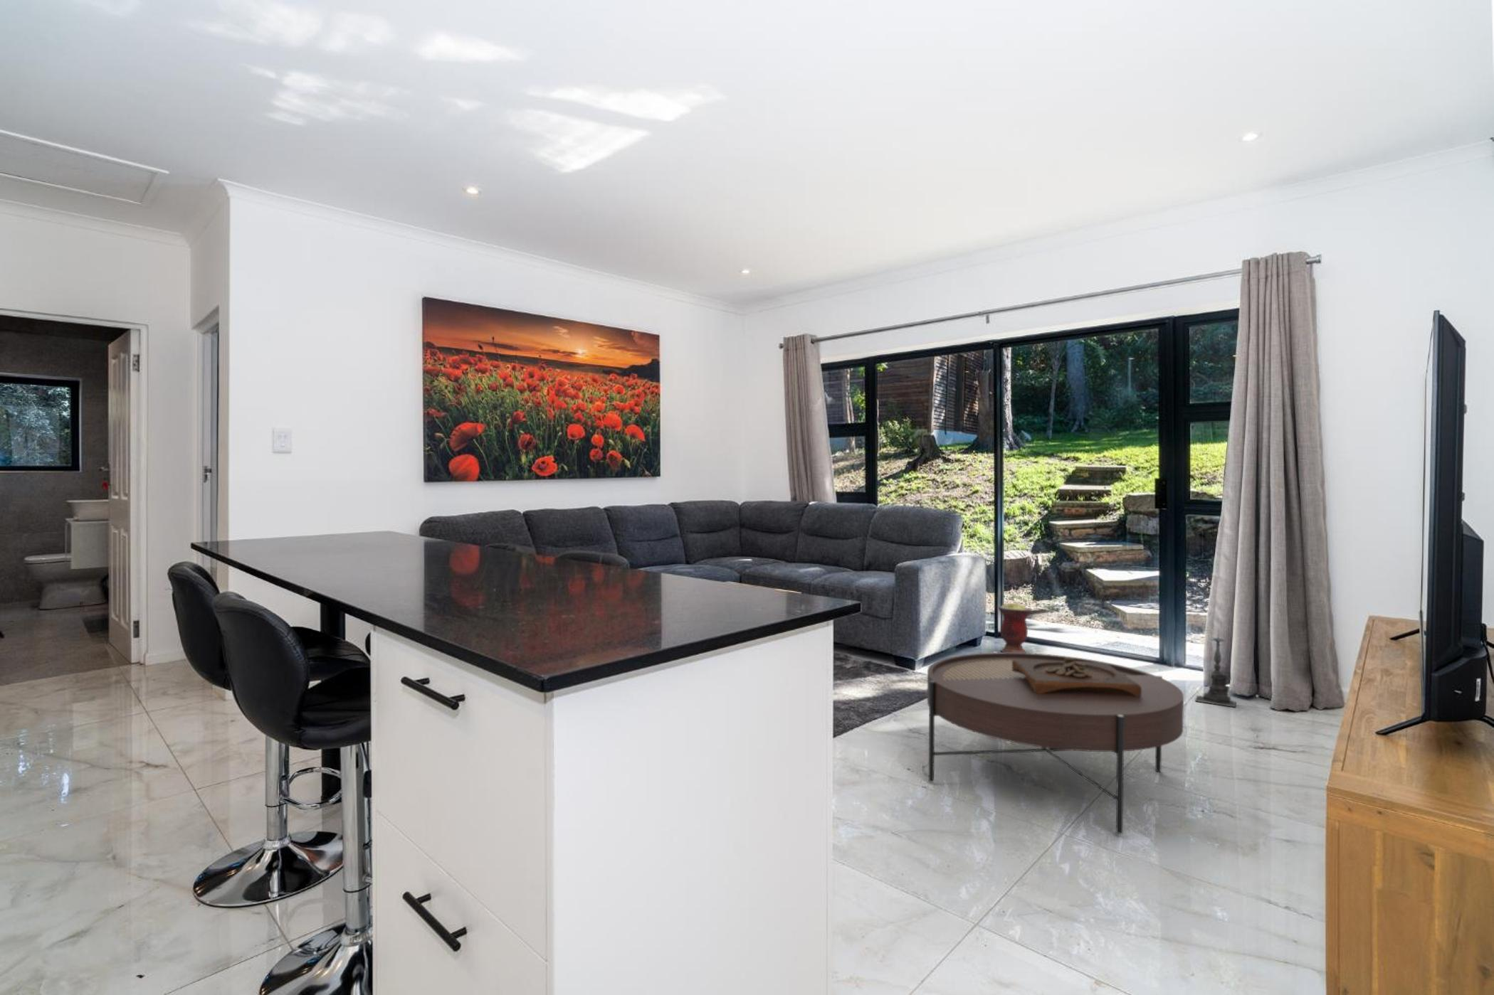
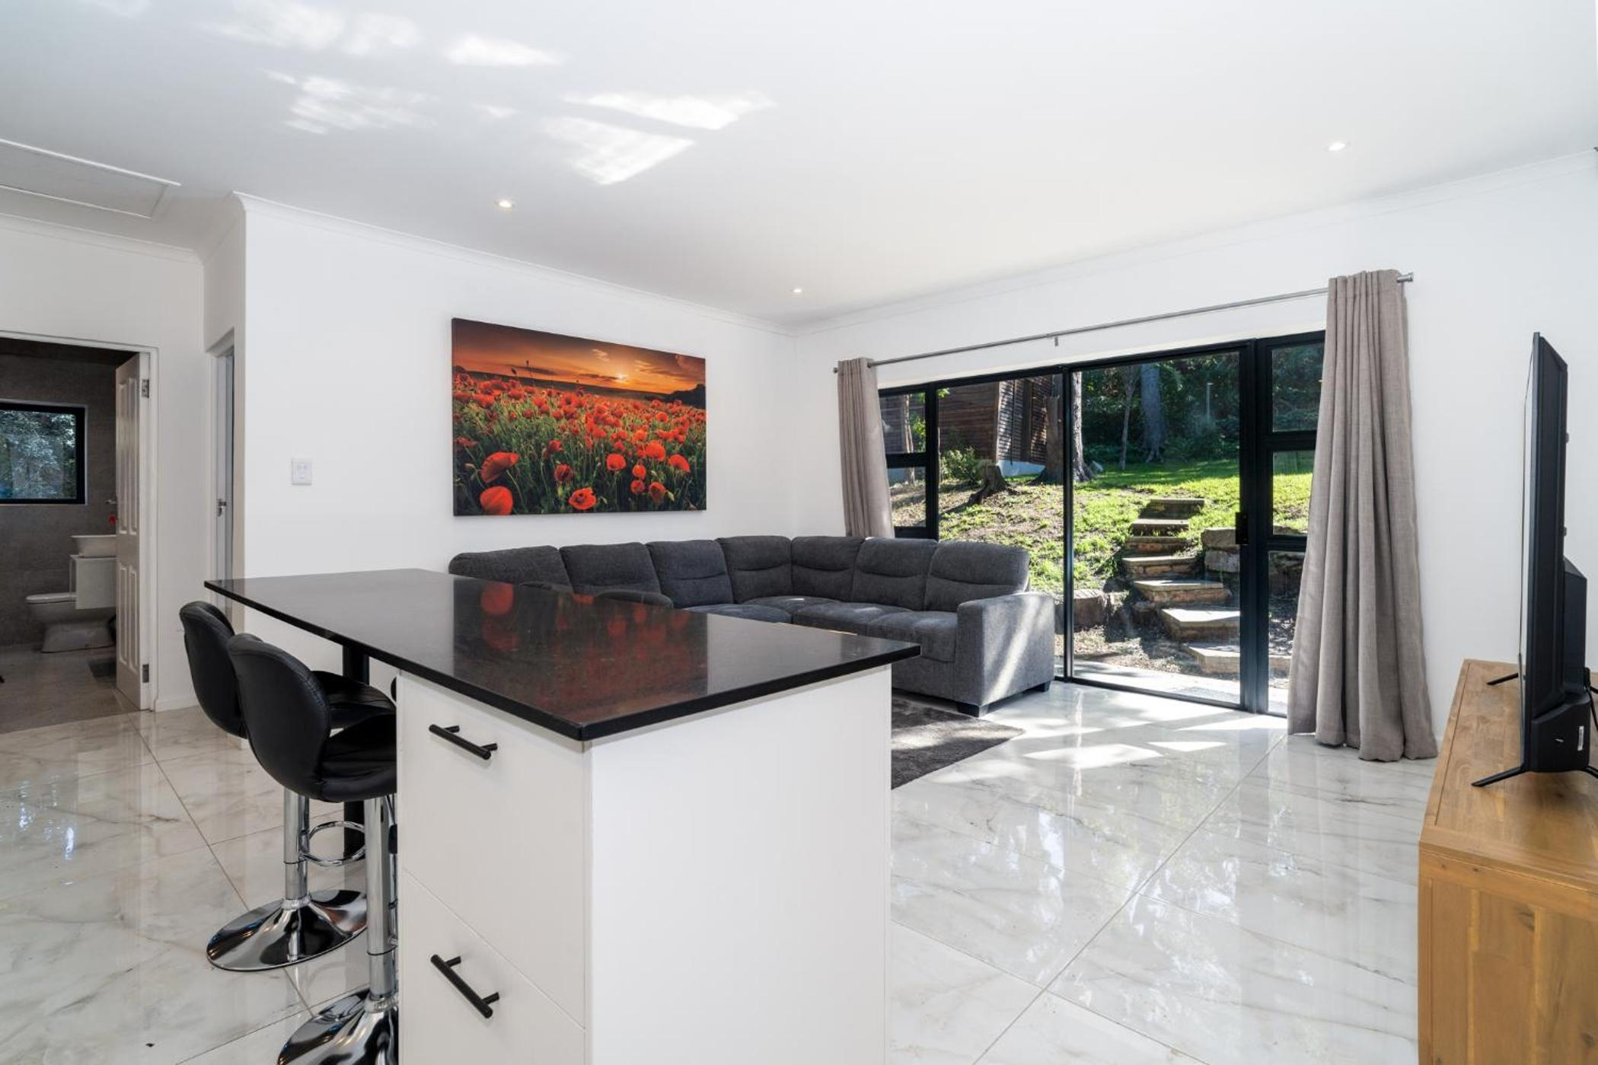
- coffee table [926,651,1184,835]
- candle holder [1194,629,1237,707]
- wooden tray [1012,657,1142,696]
- vase [997,602,1033,653]
